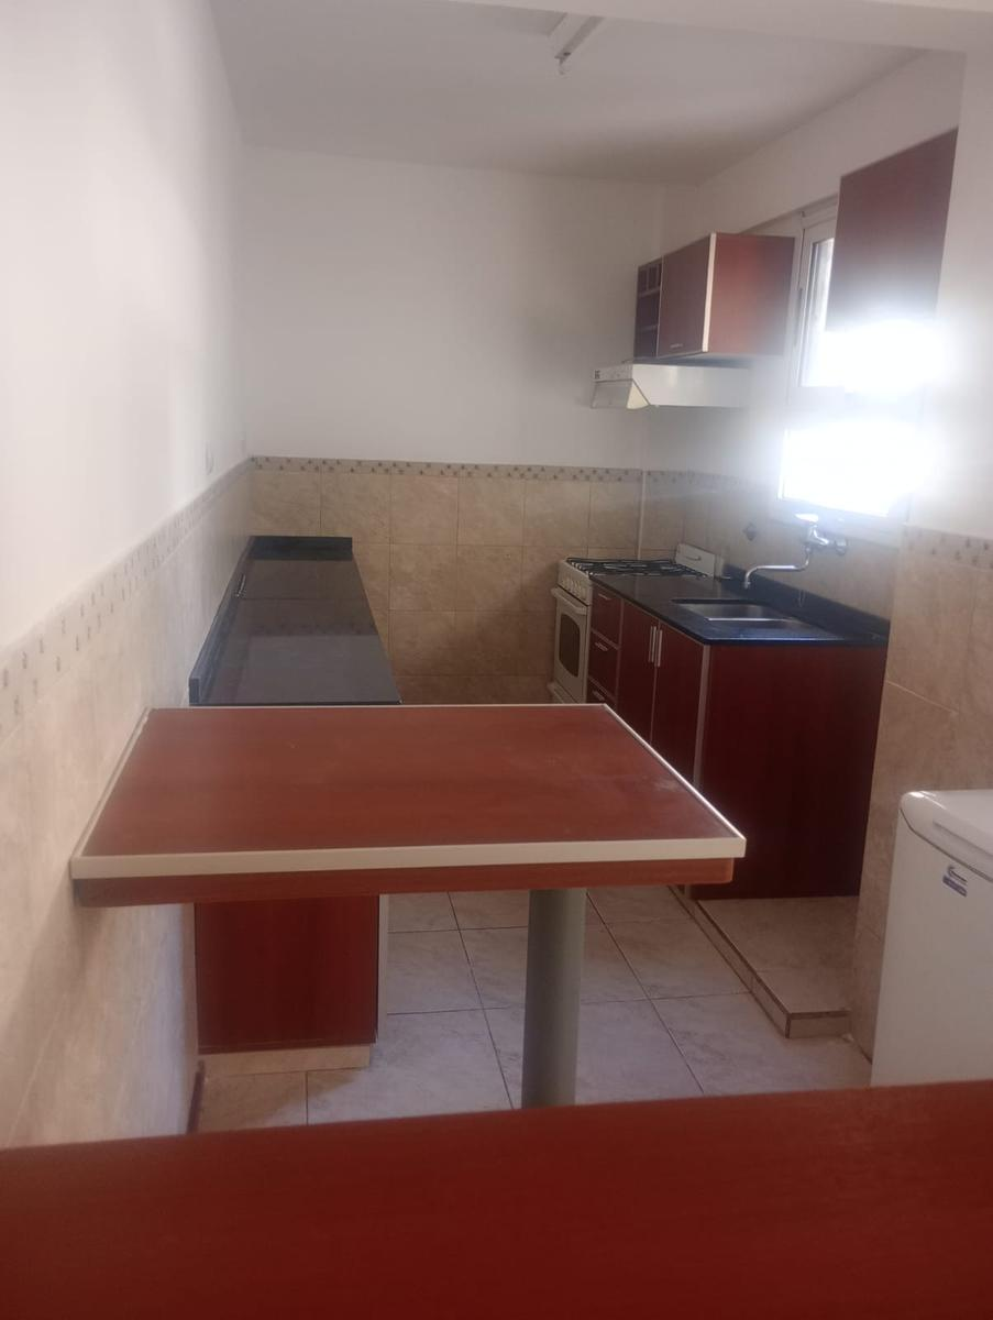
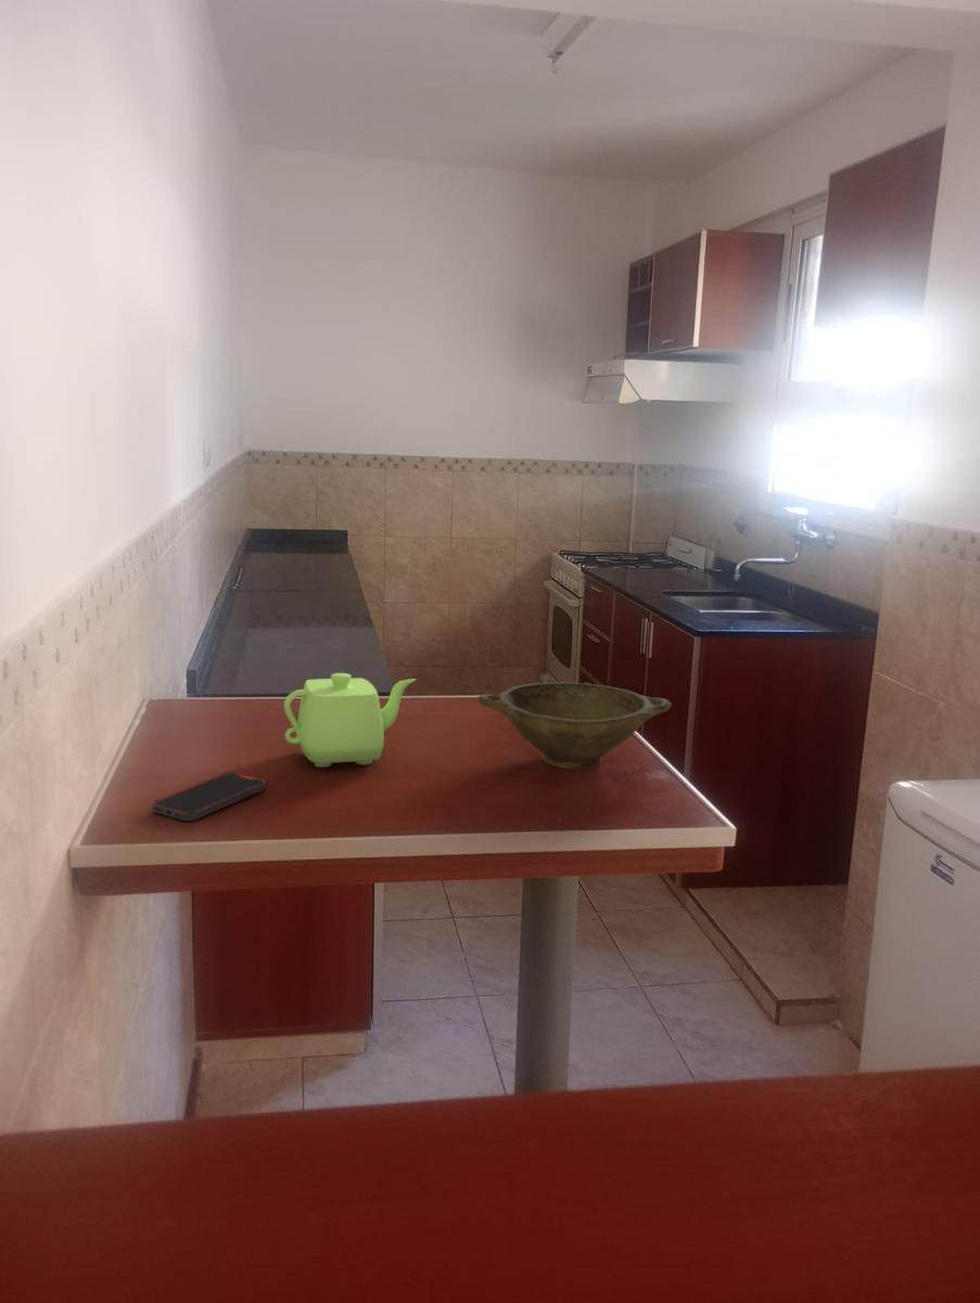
+ bowl [478,681,672,771]
+ smartphone [151,771,267,822]
+ teapot [283,672,417,768]
